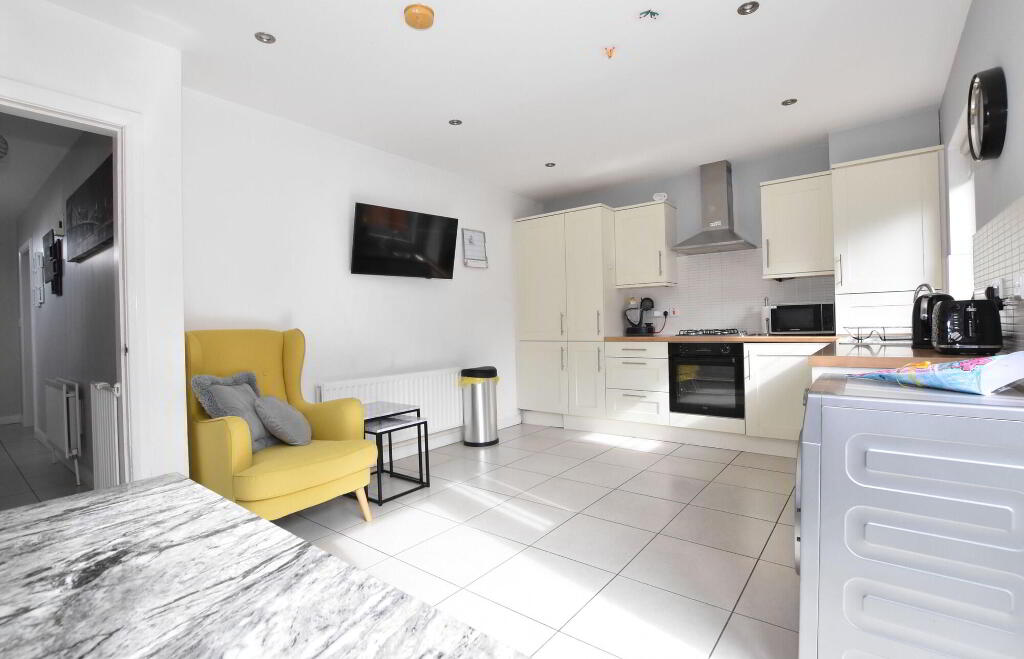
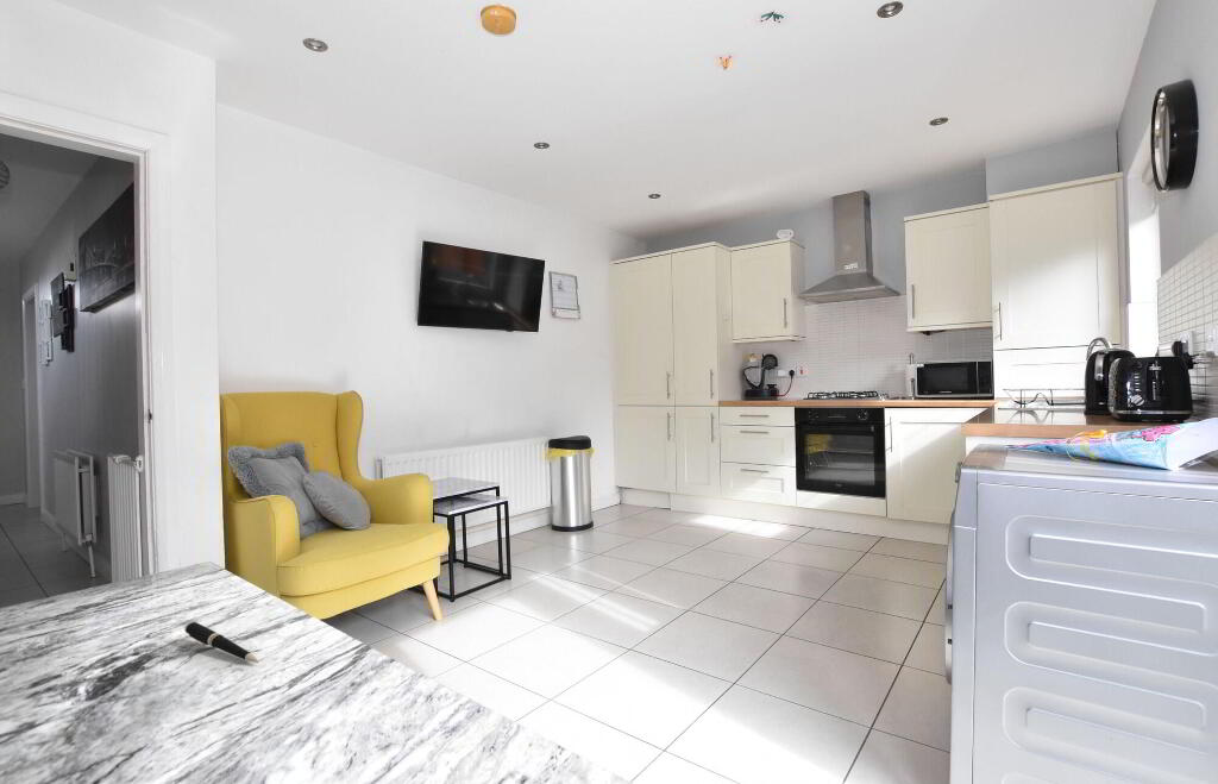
+ pen [183,620,260,664]
